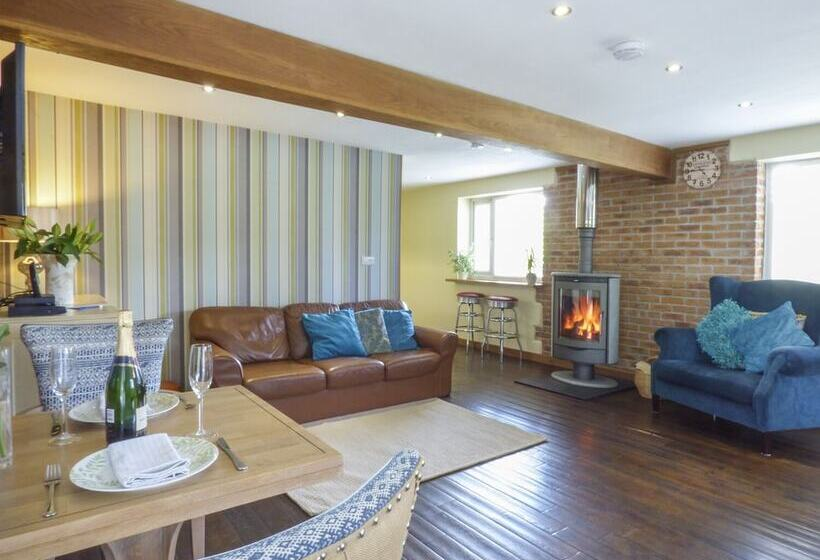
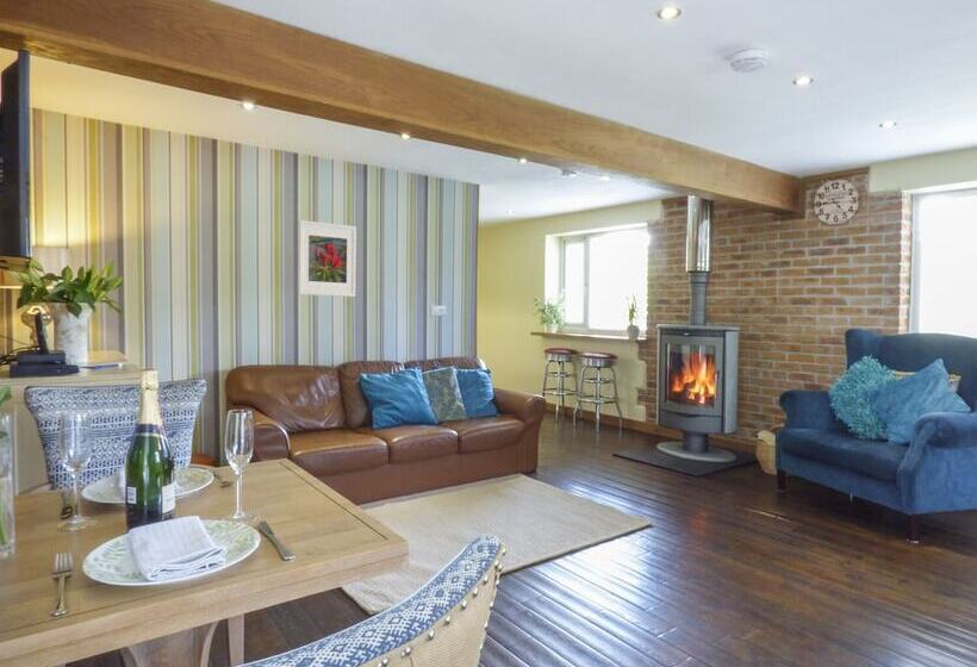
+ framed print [297,219,357,298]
